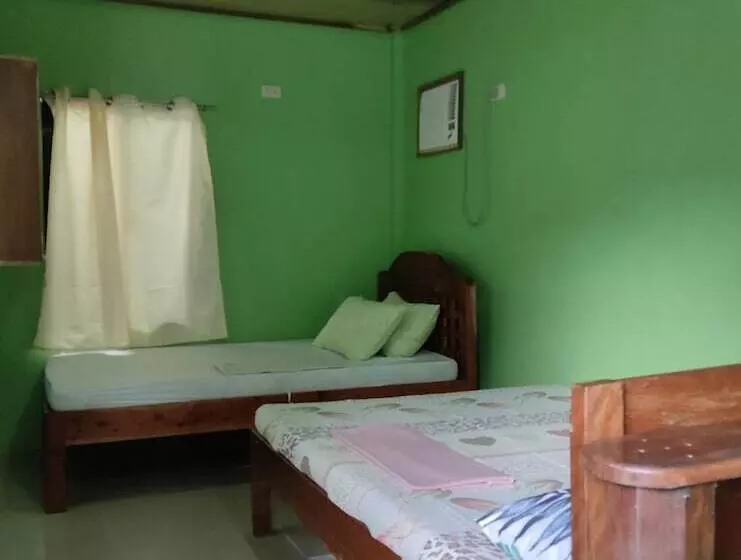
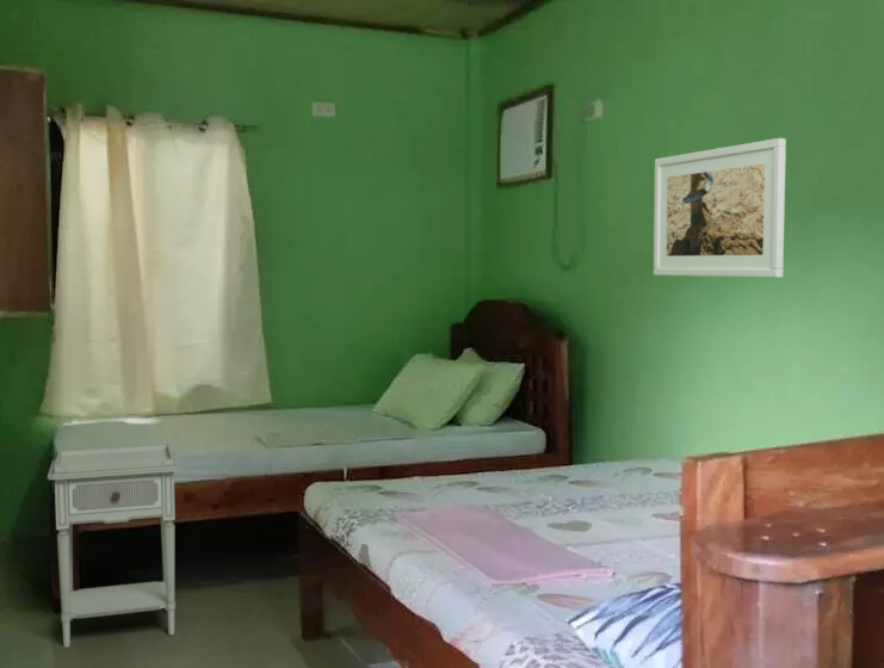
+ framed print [653,137,787,279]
+ nightstand [47,443,181,648]
